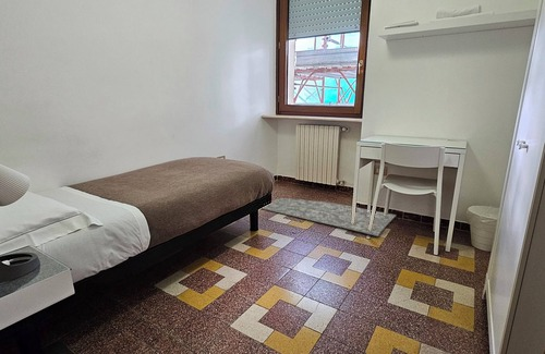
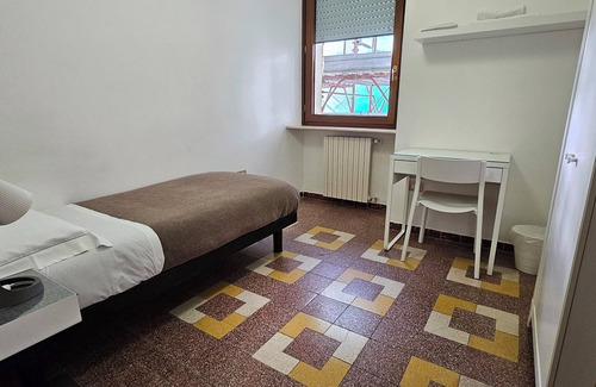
- rug [261,197,397,237]
